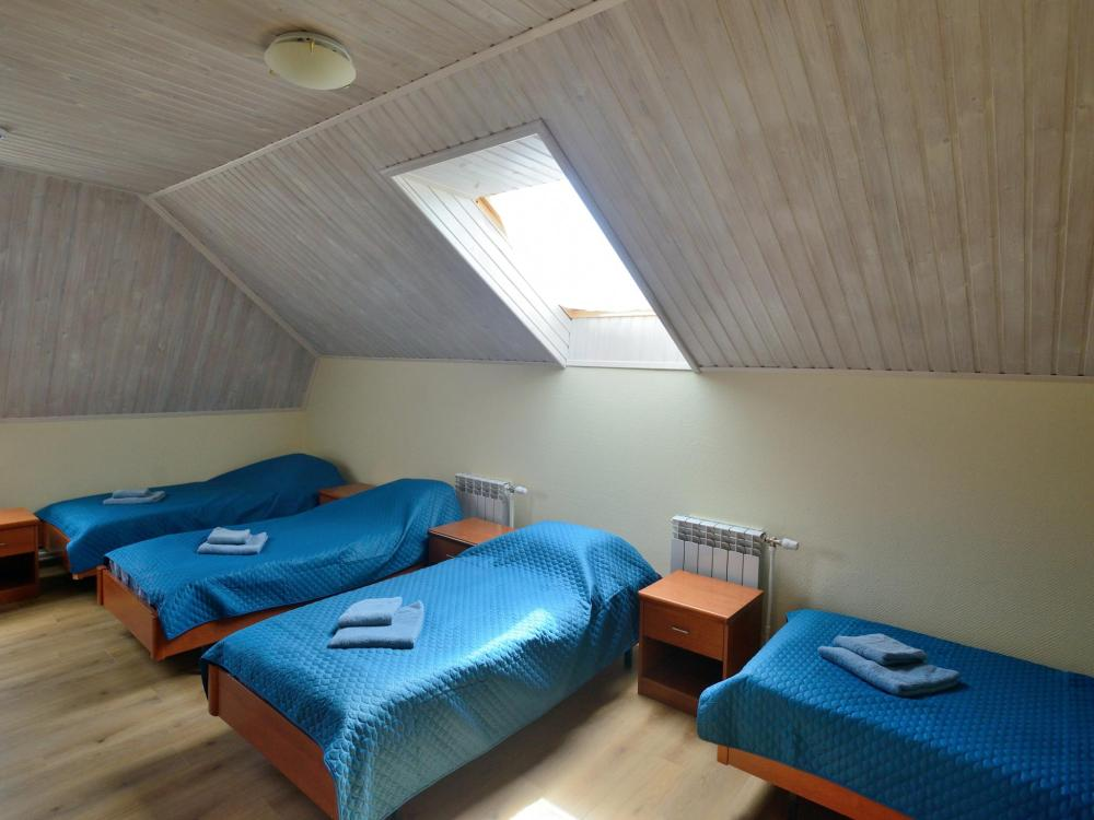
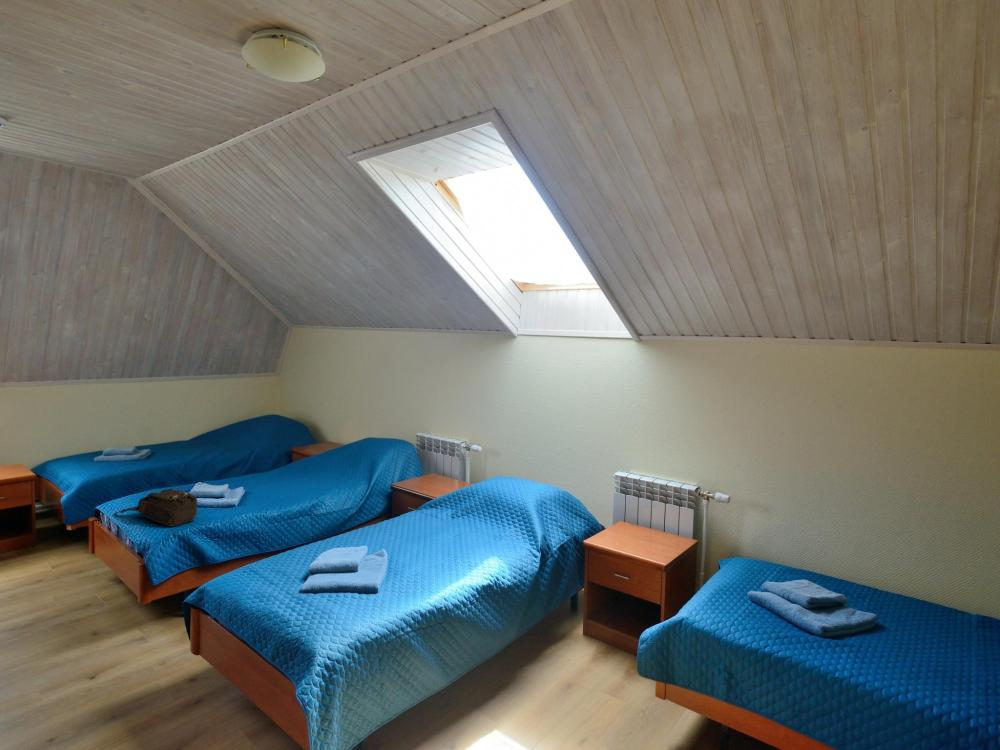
+ satchel [112,488,199,528]
